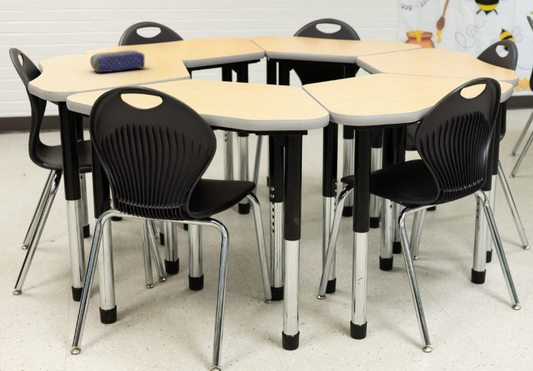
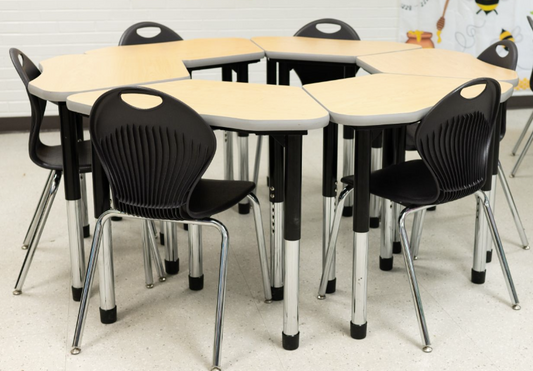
- pencil case [89,49,146,73]
